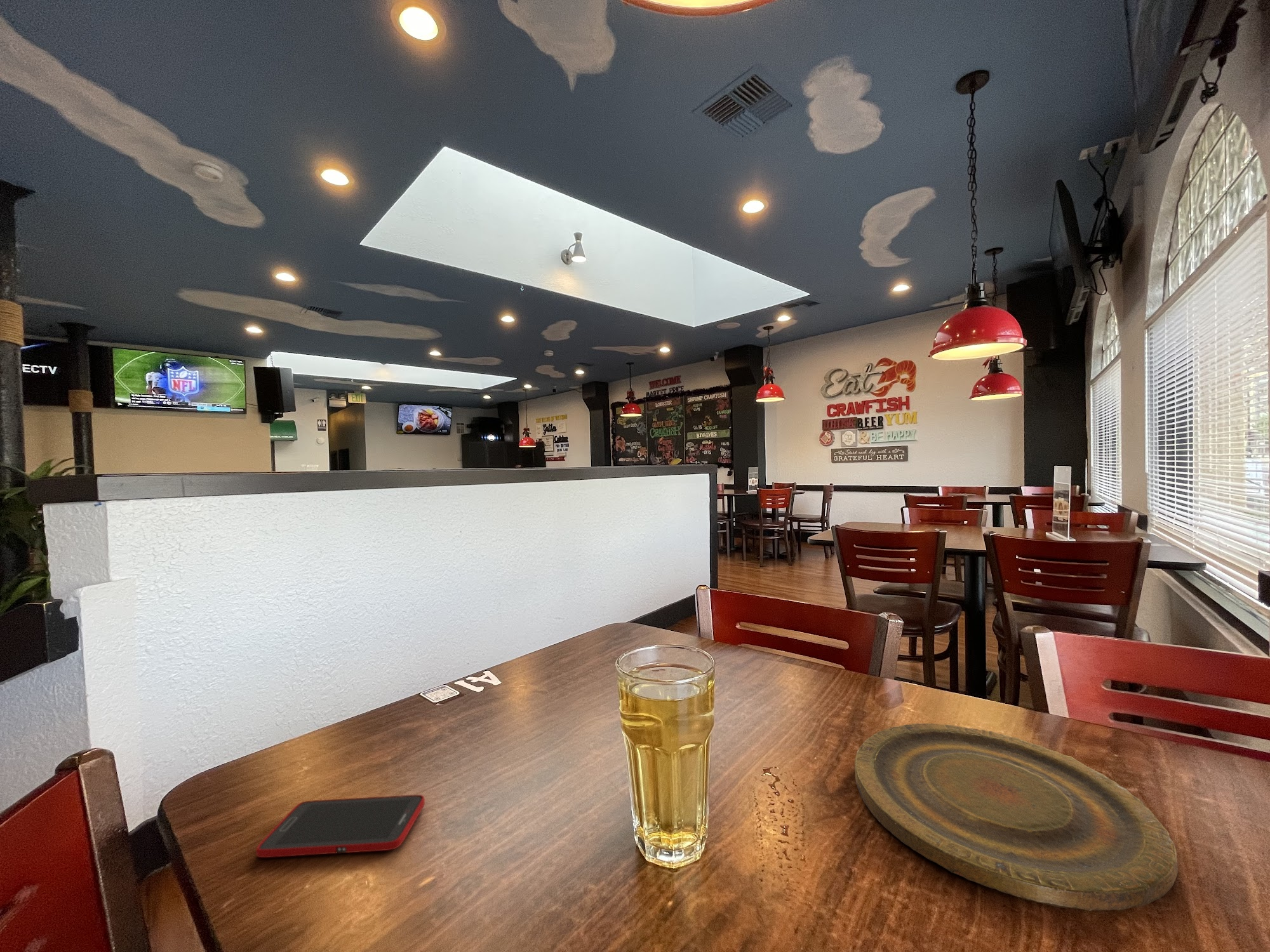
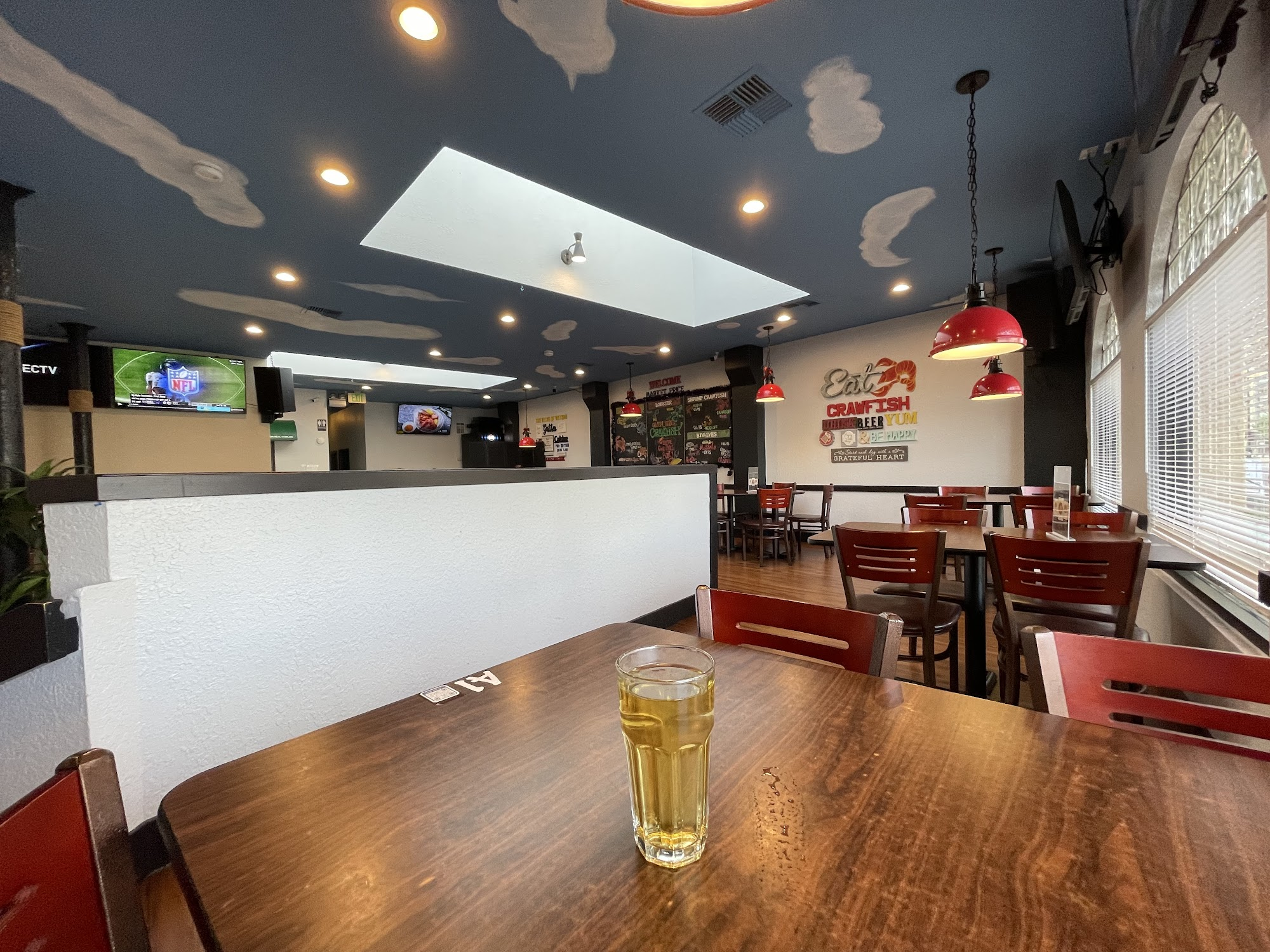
- plate [854,723,1179,911]
- cell phone [255,794,425,858]
